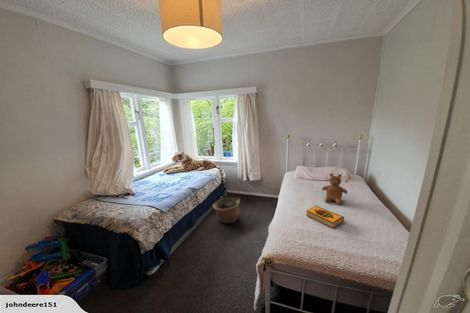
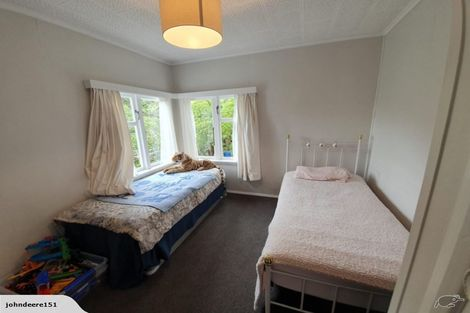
- hardback book [305,205,345,229]
- basket [212,197,241,224]
- teddy bear [321,172,349,206]
